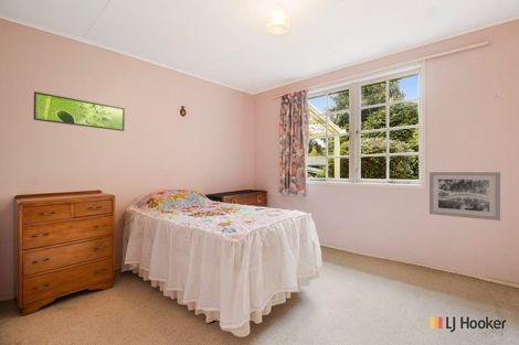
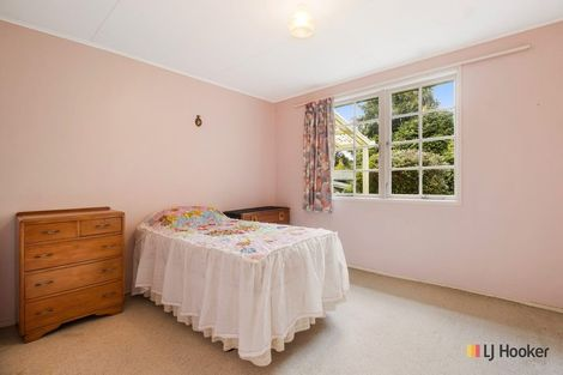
- wall art [428,171,501,222]
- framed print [32,90,126,132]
